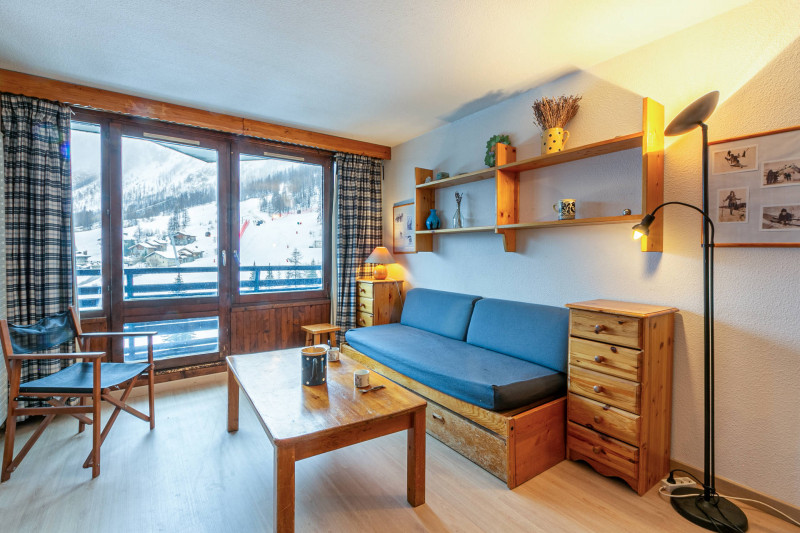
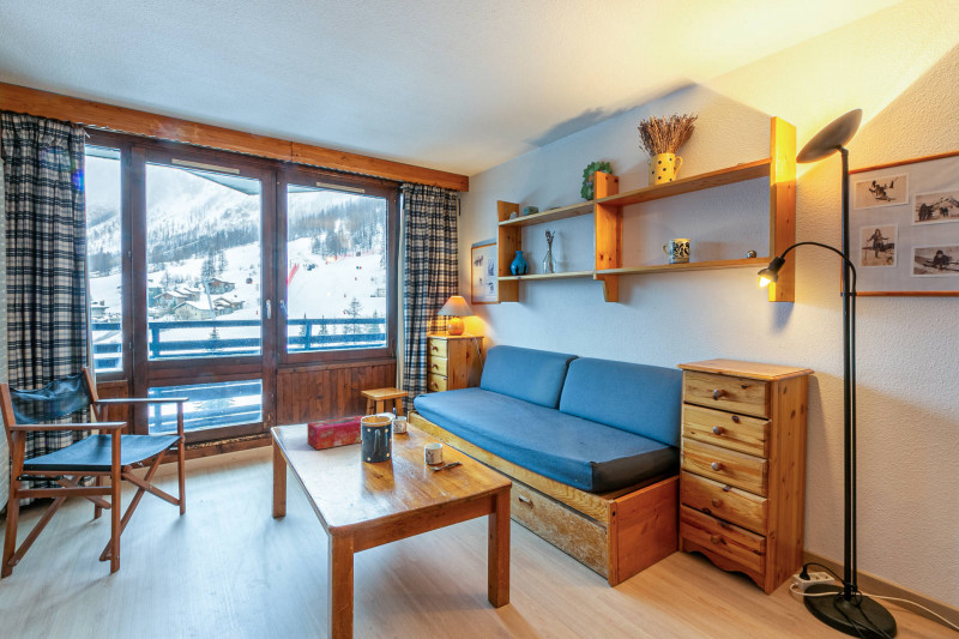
+ tissue box [306,415,367,451]
